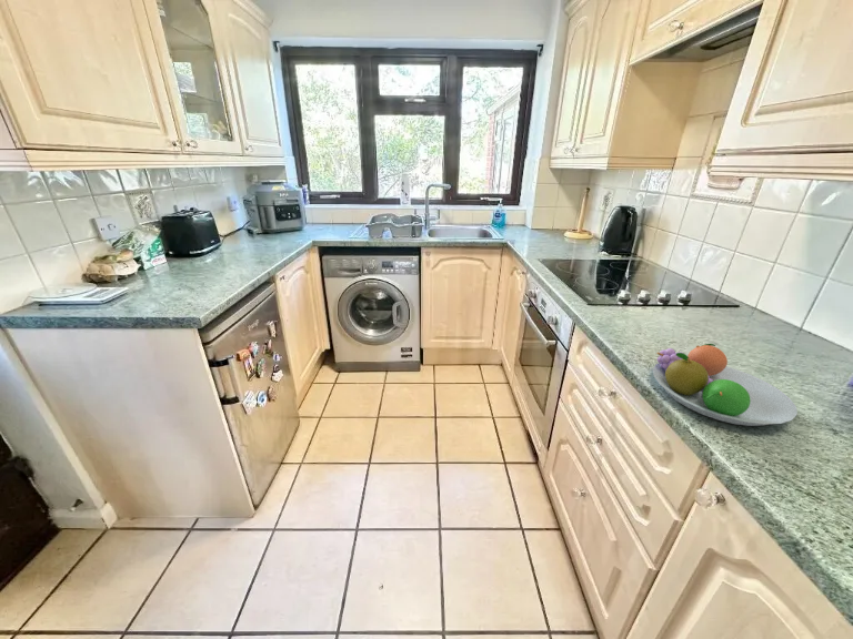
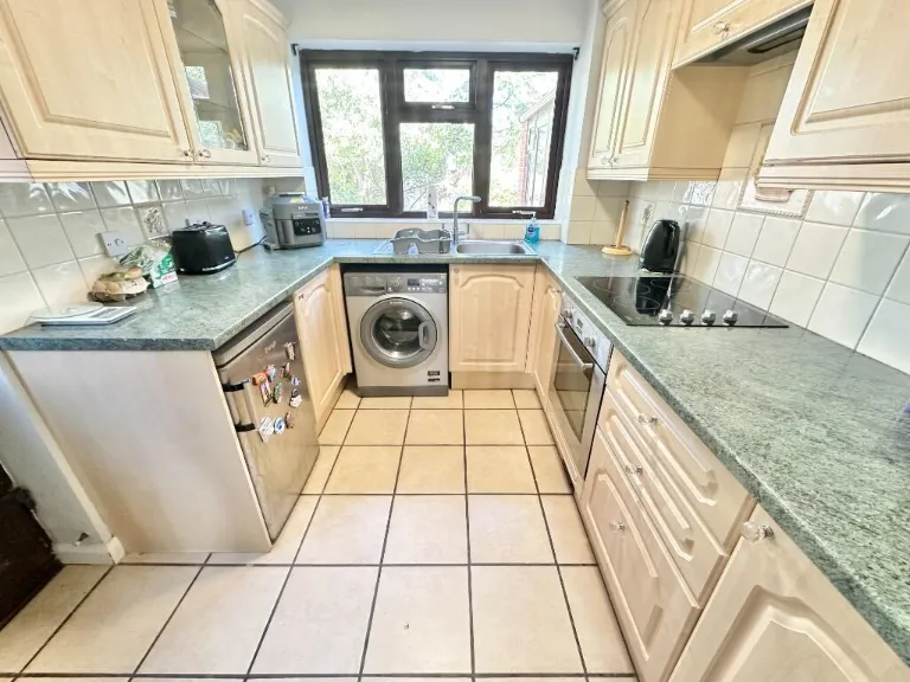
- fruit bowl [652,343,799,427]
